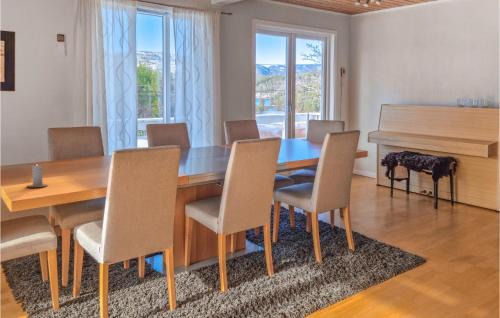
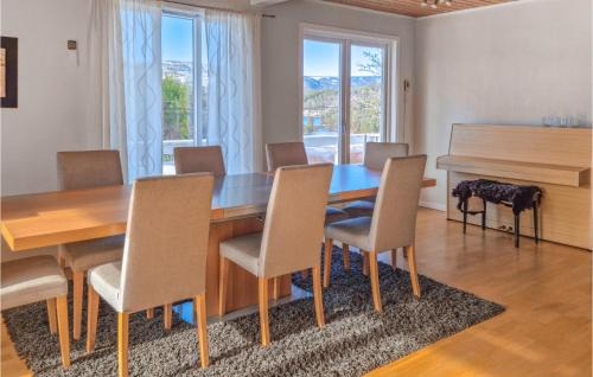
- candle [26,165,49,188]
